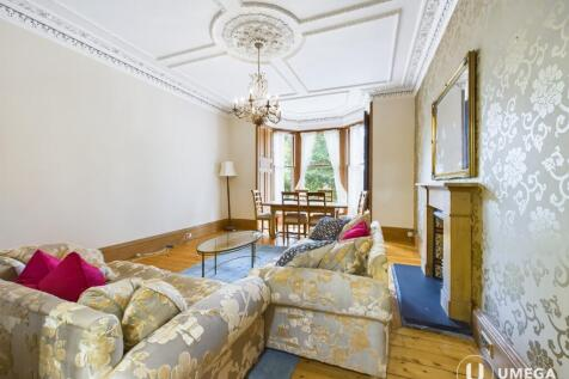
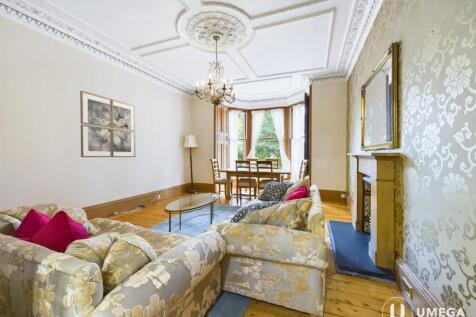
+ wall art [79,90,136,158]
